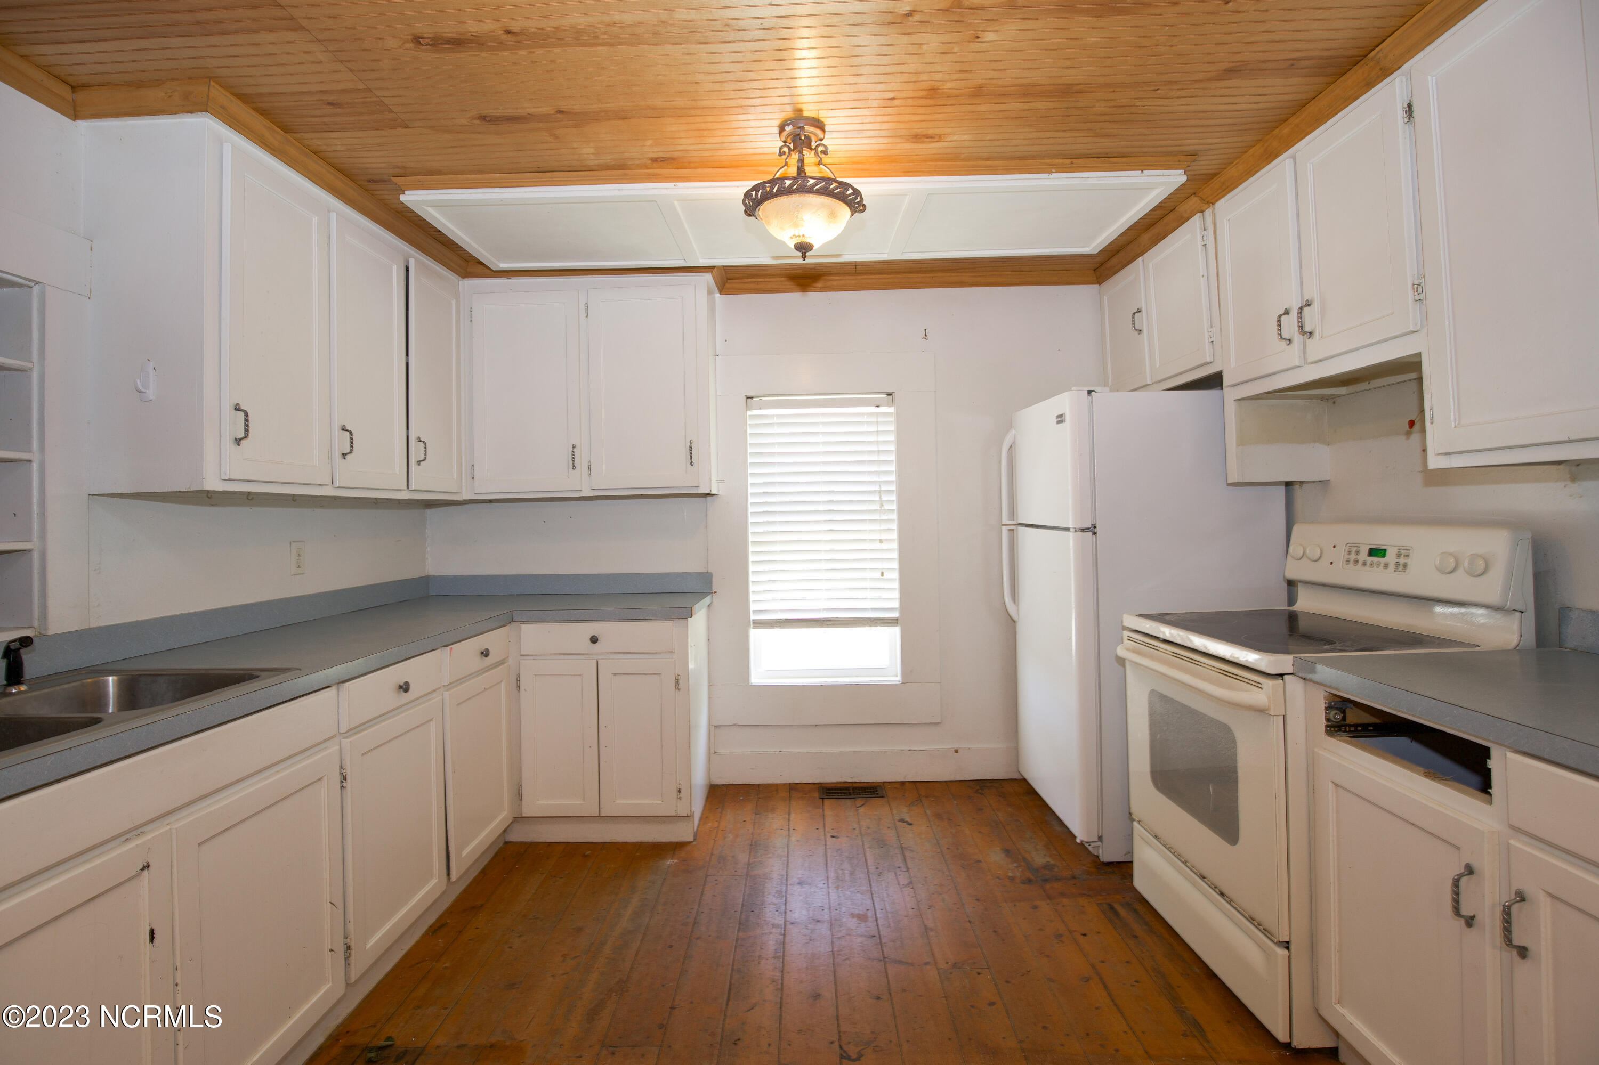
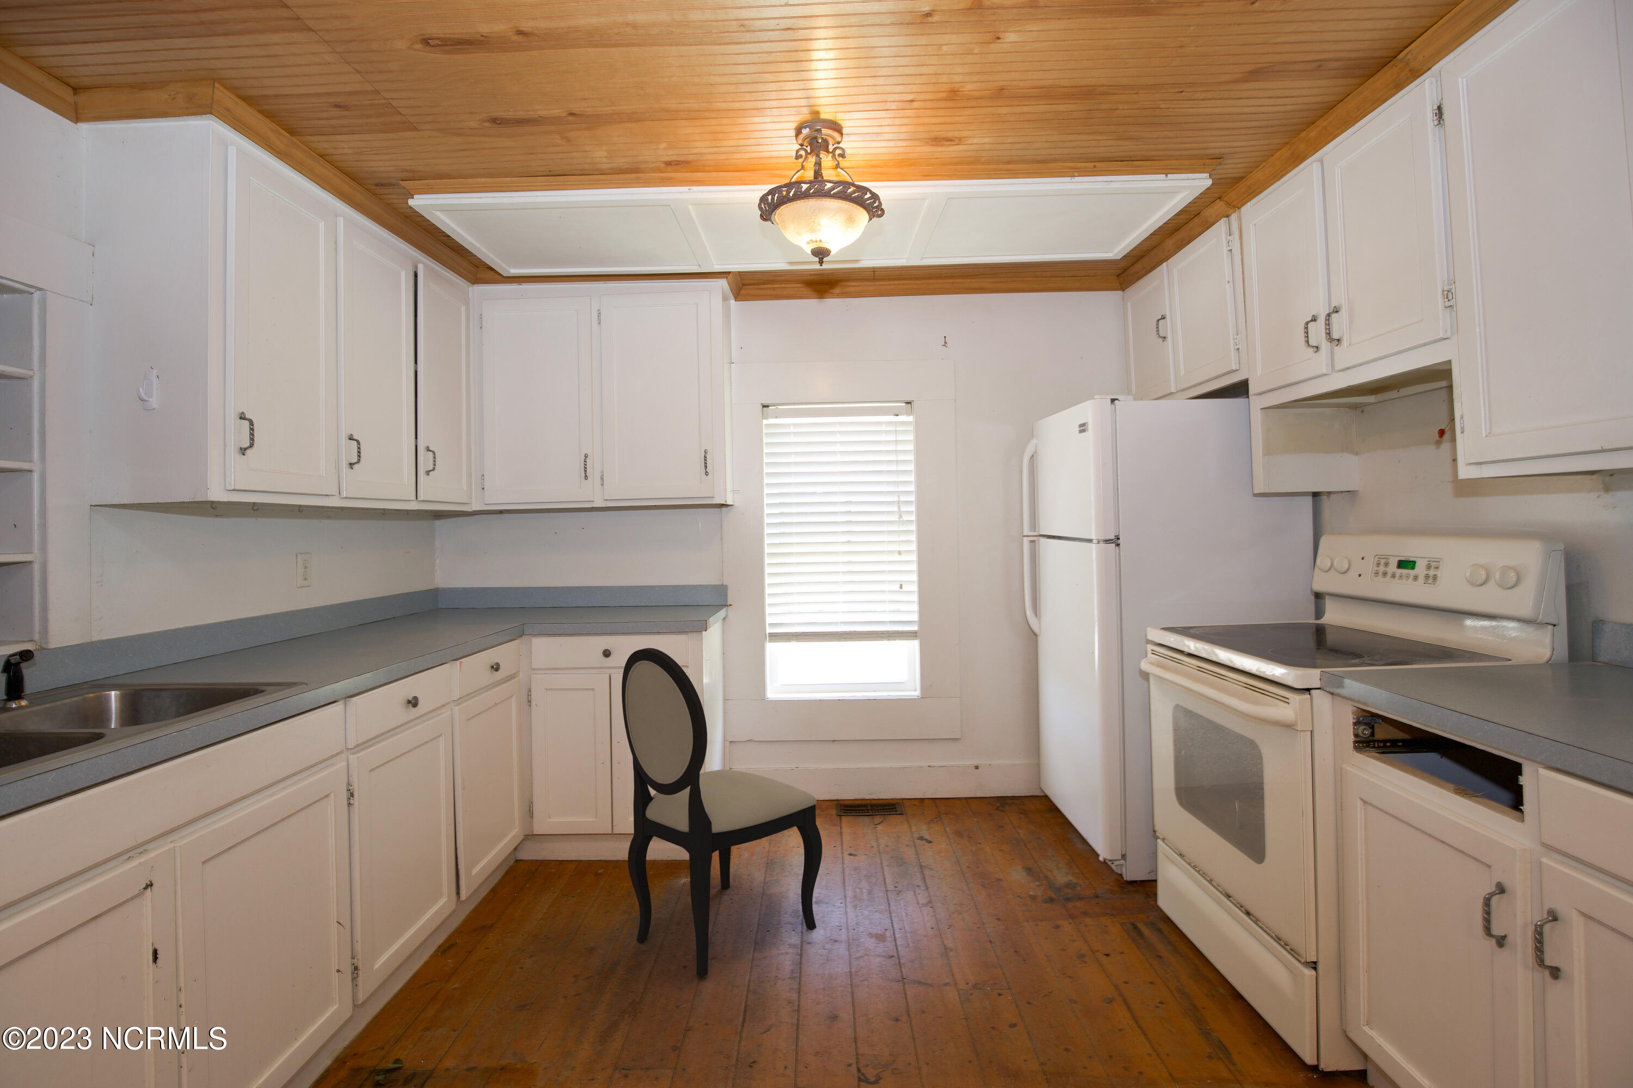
+ dining chair [622,647,823,977]
